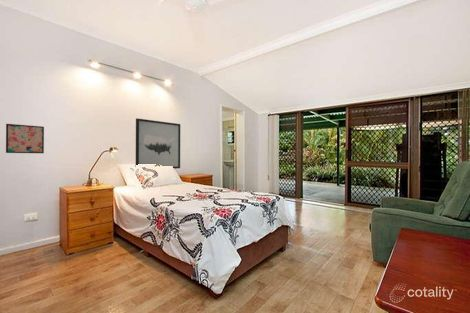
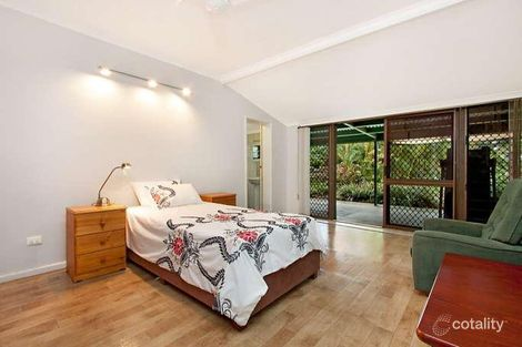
- wall art [5,123,45,154]
- wall art [135,117,181,170]
